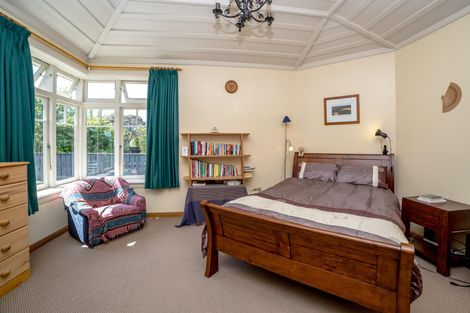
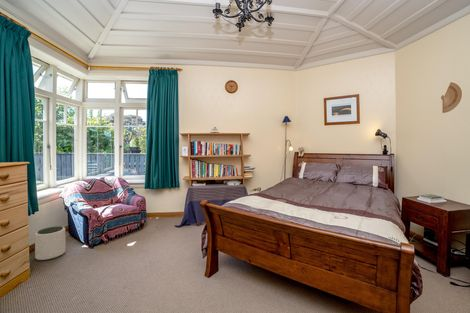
+ plant pot [34,225,67,261]
